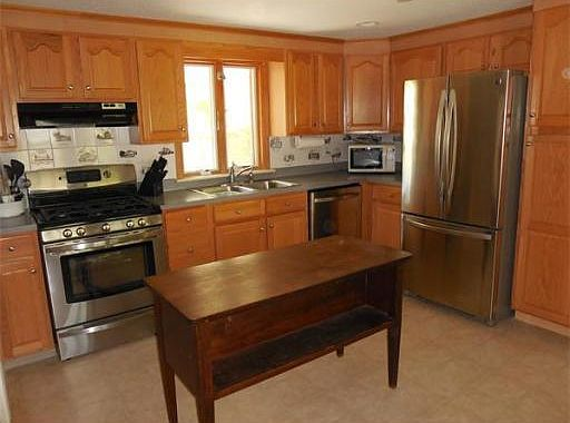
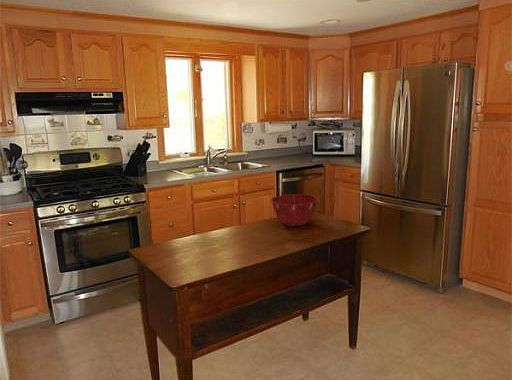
+ mixing bowl [270,193,319,227]
